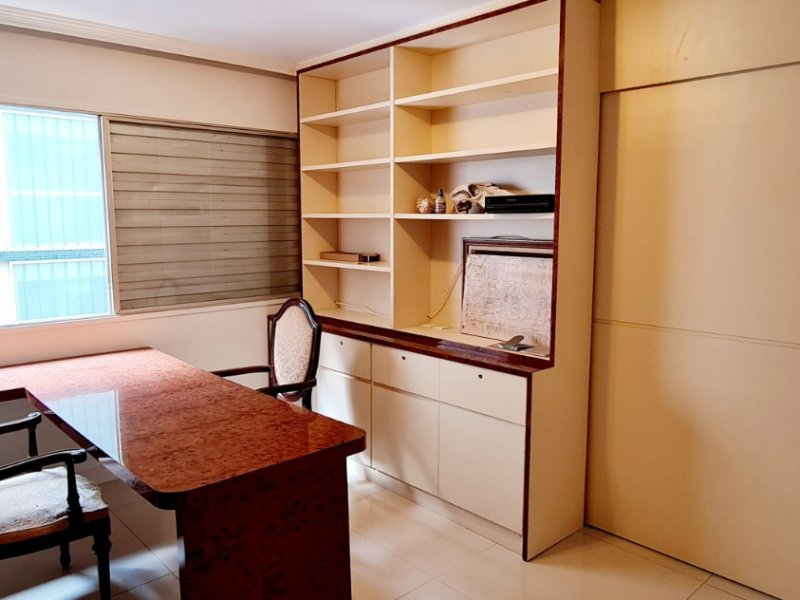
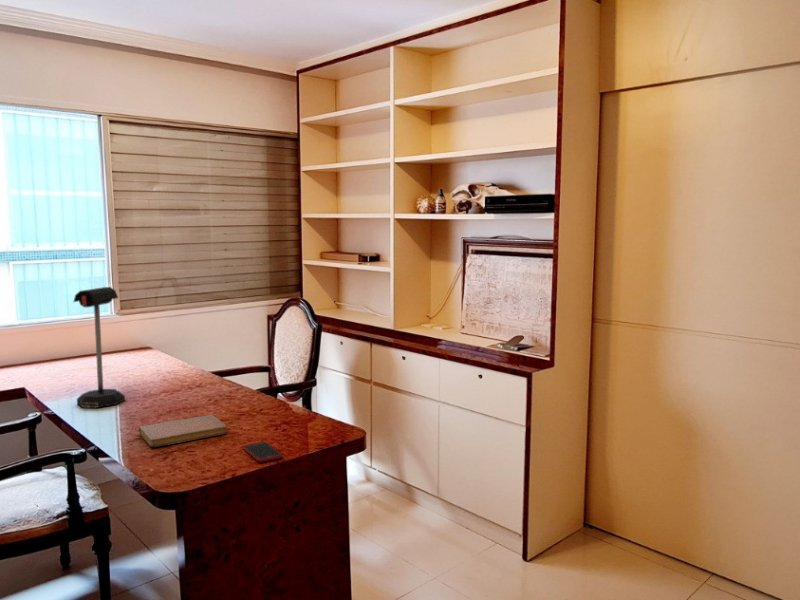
+ mailbox [73,286,126,409]
+ notebook [138,414,228,448]
+ cell phone [242,441,283,463]
